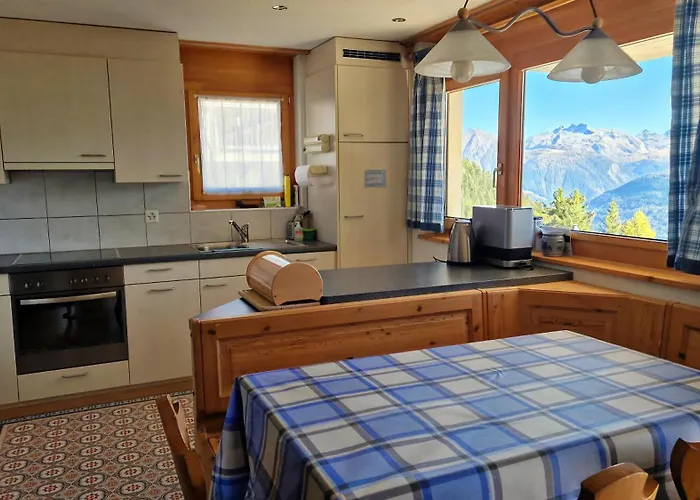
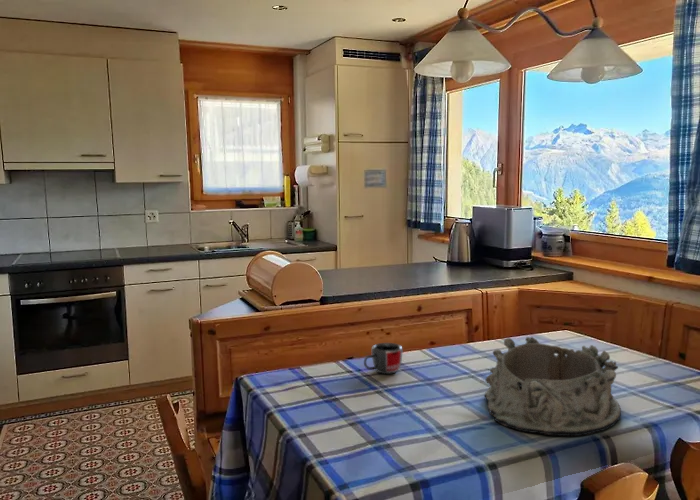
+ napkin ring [483,336,622,437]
+ mug [363,342,404,375]
